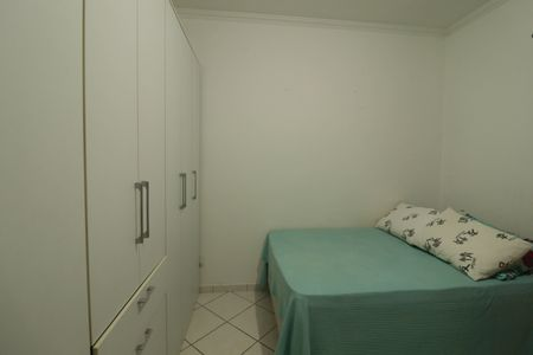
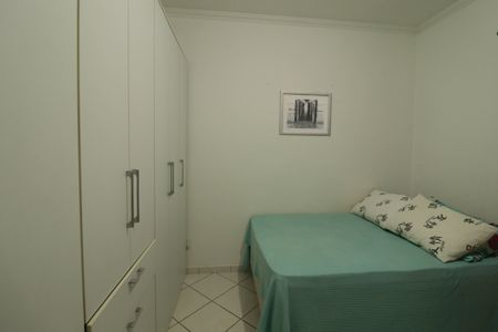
+ wall art [278,90,333,137]
